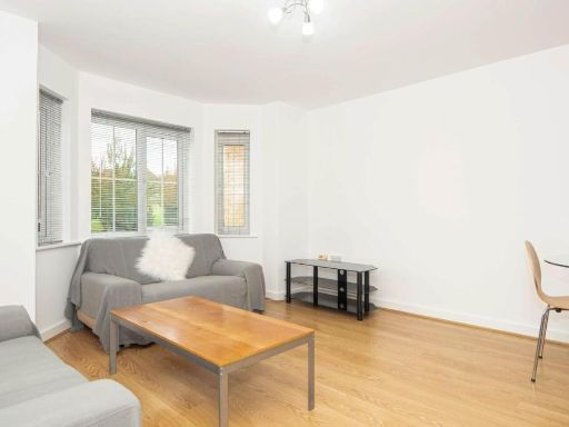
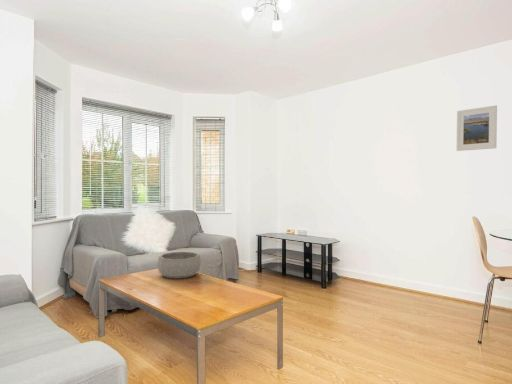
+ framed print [456,104,498,152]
+ decorative bowl [157,251,202,280]
